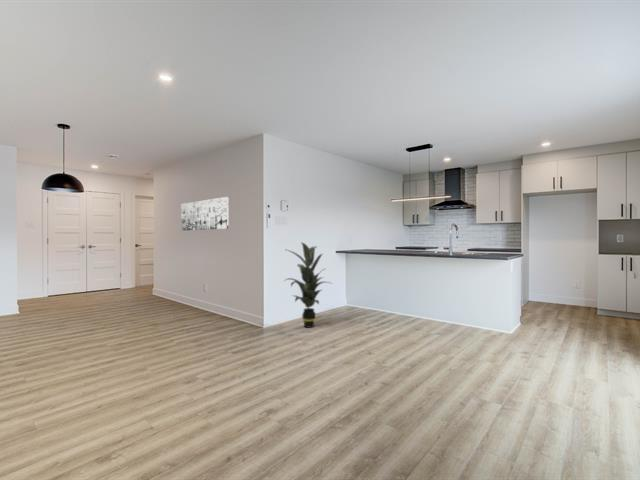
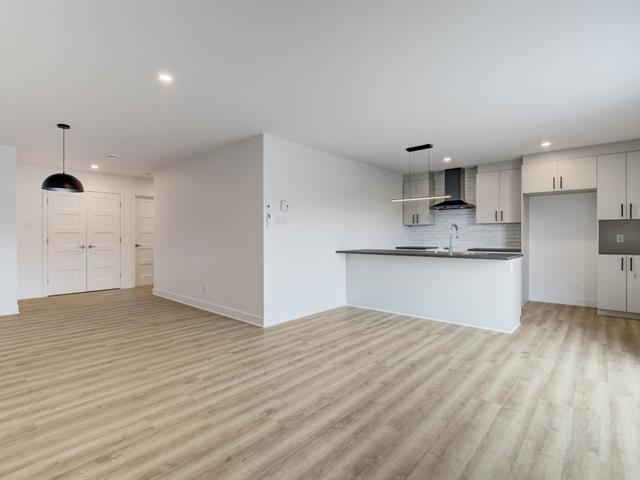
- indoor plant [283,241,334,329]
- wall art [180,196,229,232]
